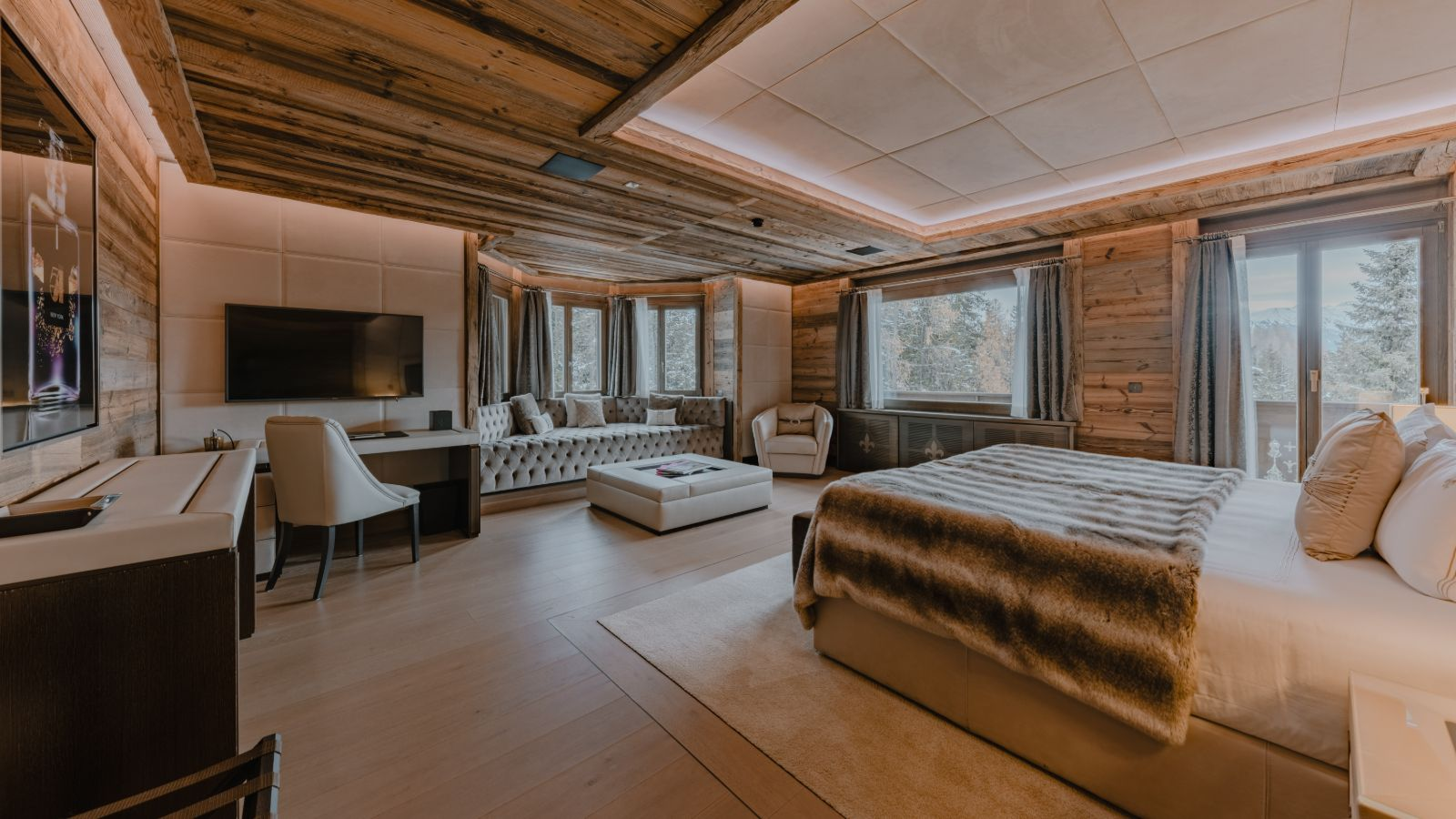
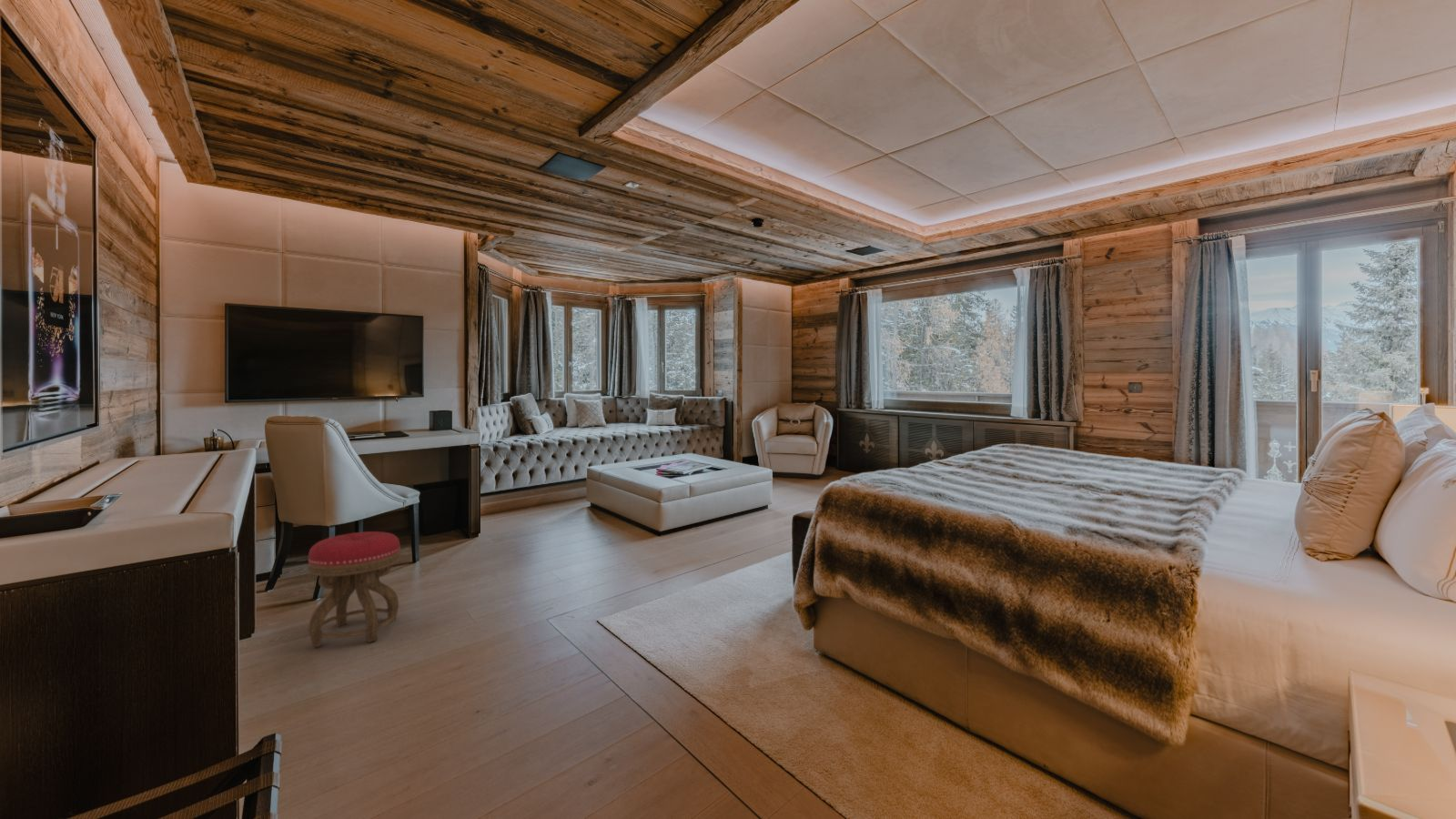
+ stool [307,531,401,648]
